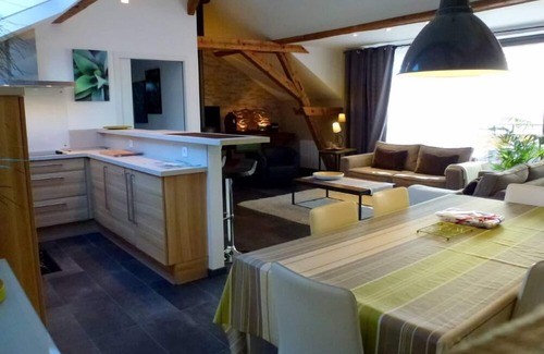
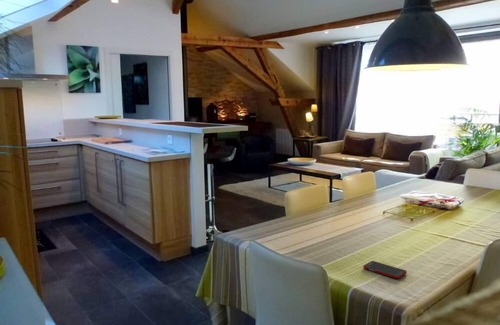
+ cell phone [362,260,408,280]
